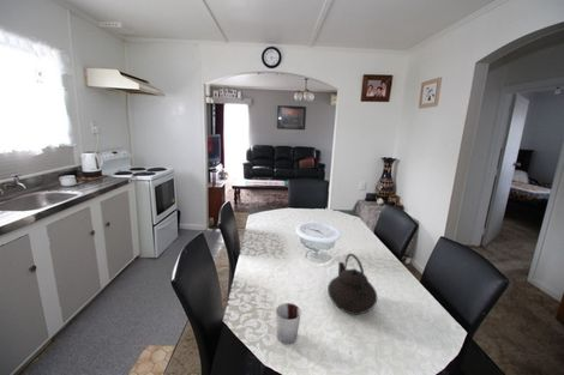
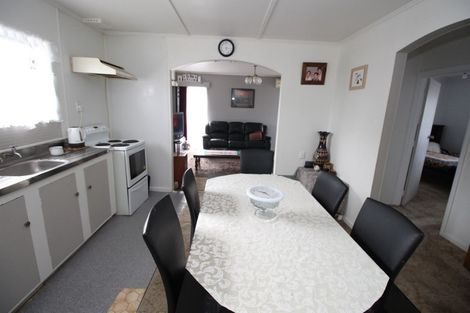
- cup [275,302,302,345]
- teapot [326,253,378,315]
